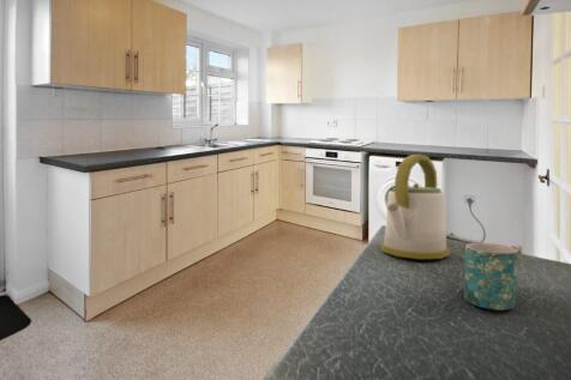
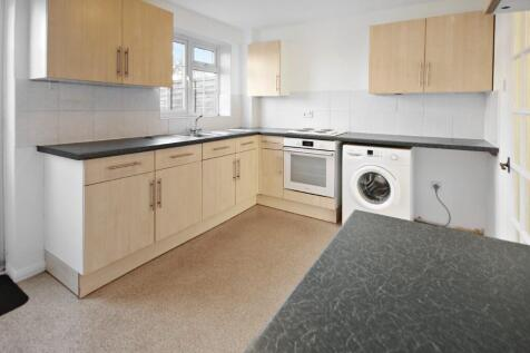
- kettle [380,153,451,260]
- mug [463,242,519,310]
